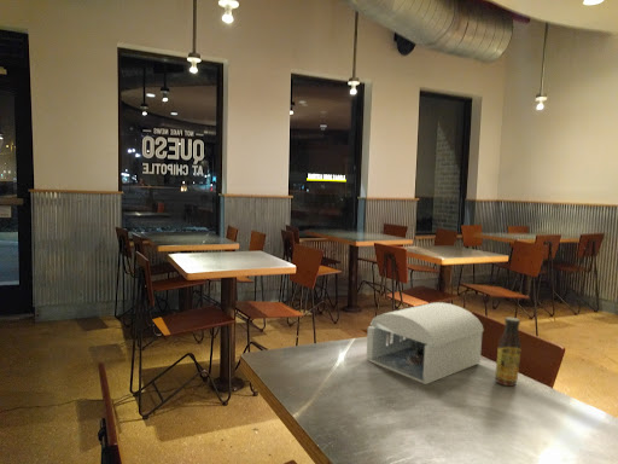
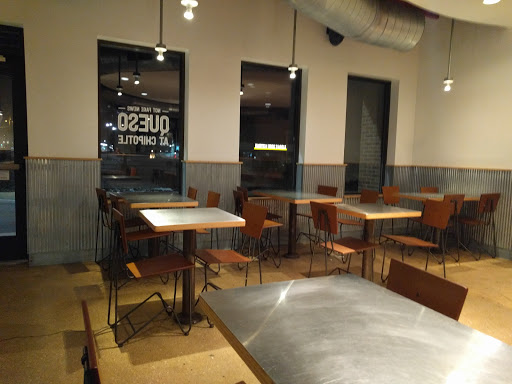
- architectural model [366,301,485,385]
- sauce bottle [494,317,521,387]
